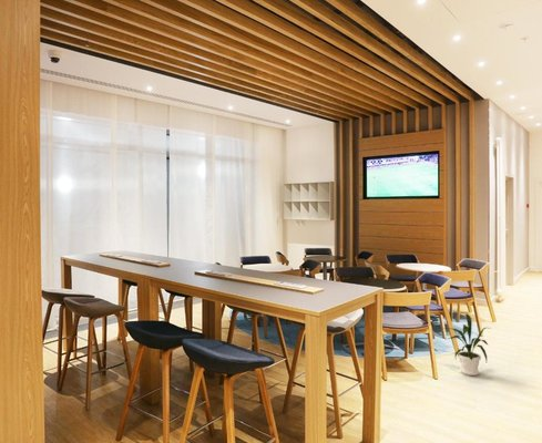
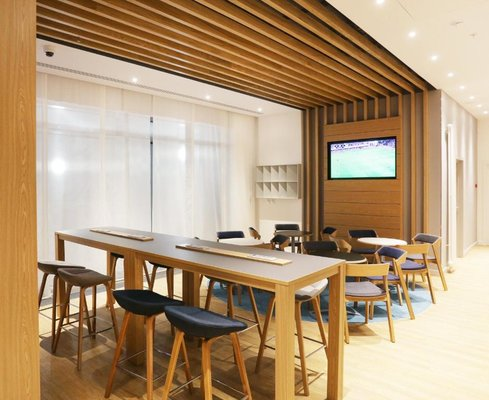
- house plant [442,312,491,377]
